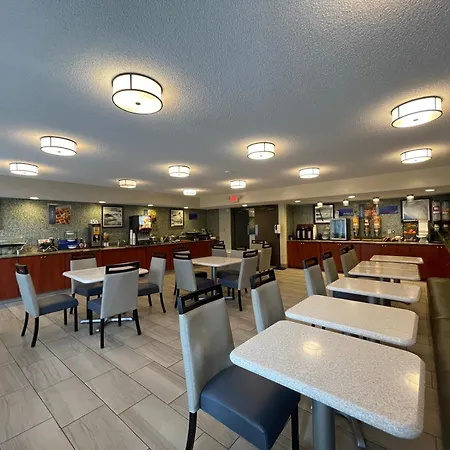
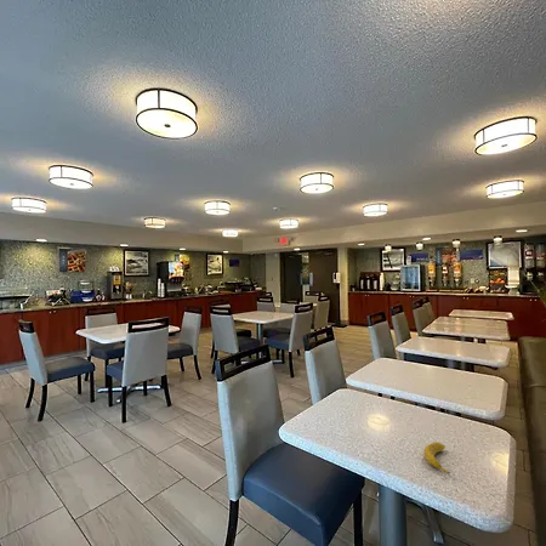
+ banana [423,442,451,474]
